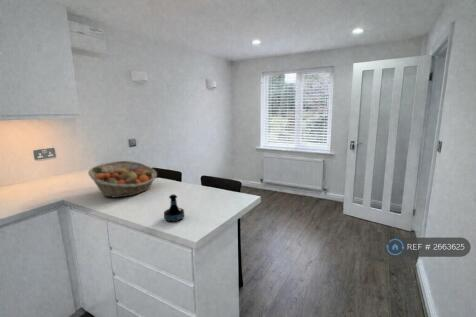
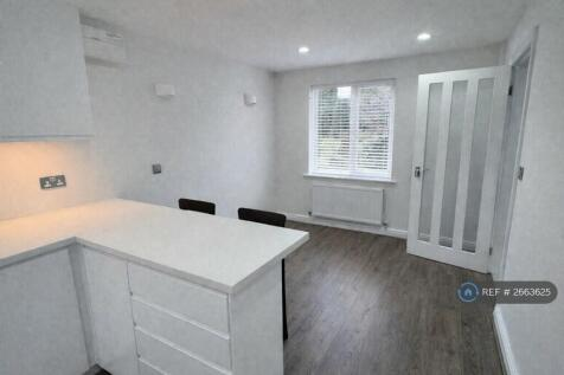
- fruit basket [87,160,158,199]
- tequila bottle [163,193,185,223]
